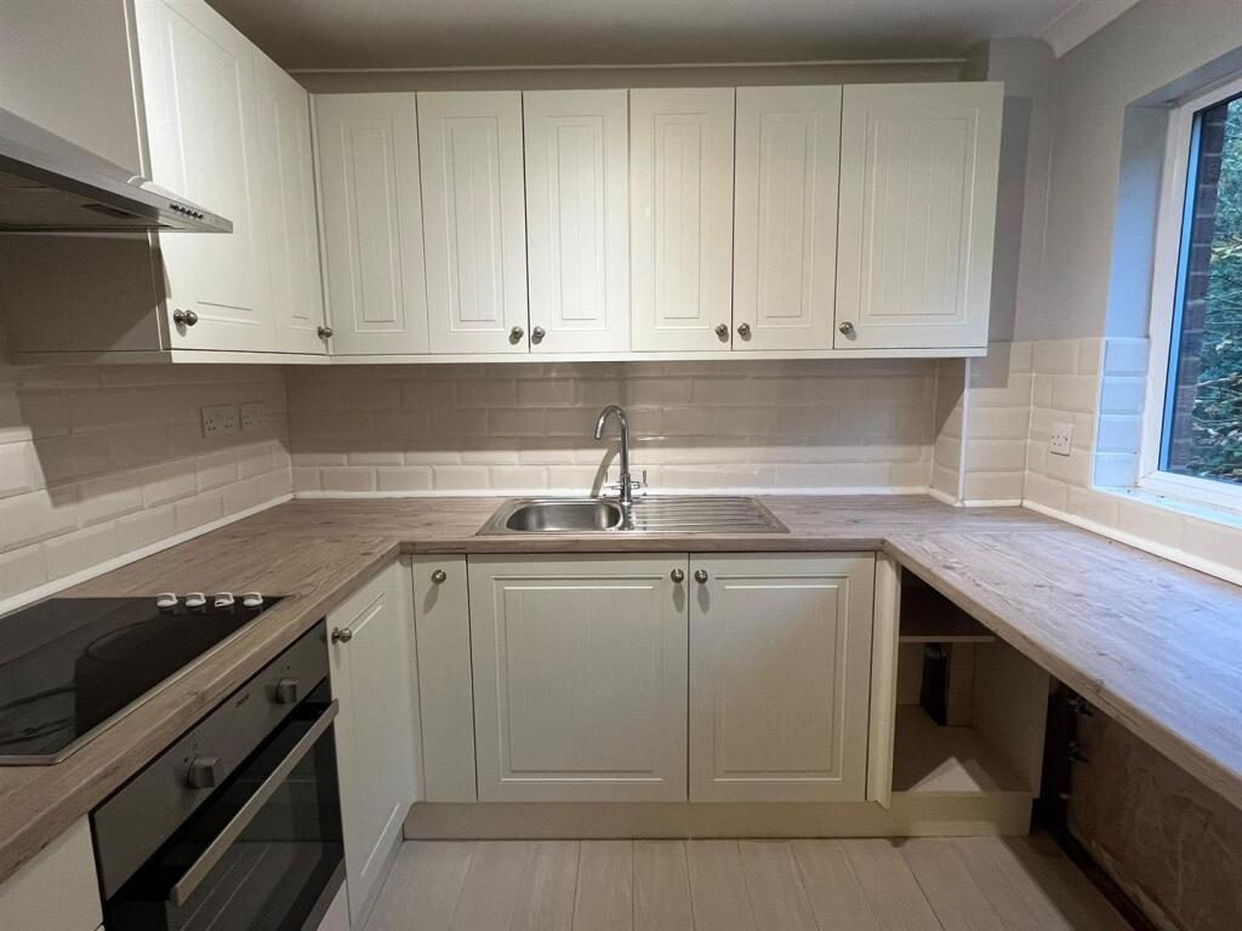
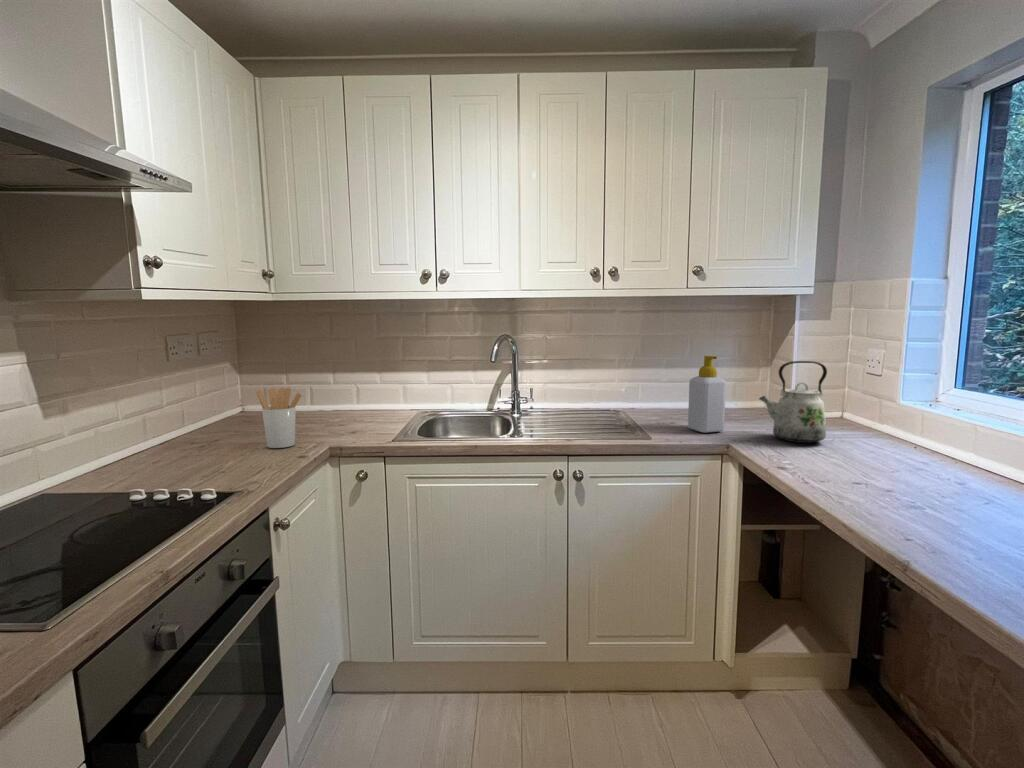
+ kettle [758,360,828,444]
+ soap bottle [687,355,727,434]
+ utensil holder [256,387,303,449]
